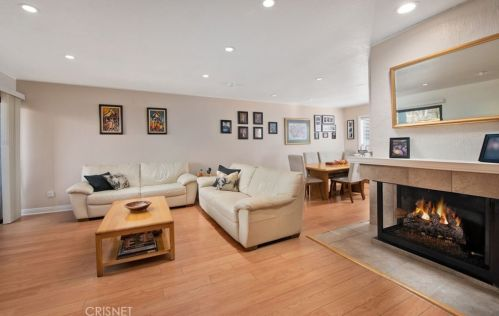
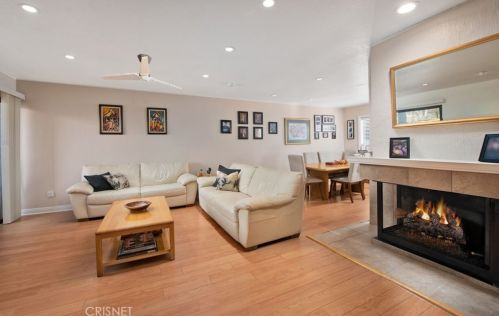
+ ceiling fan [101,53,183,90]
